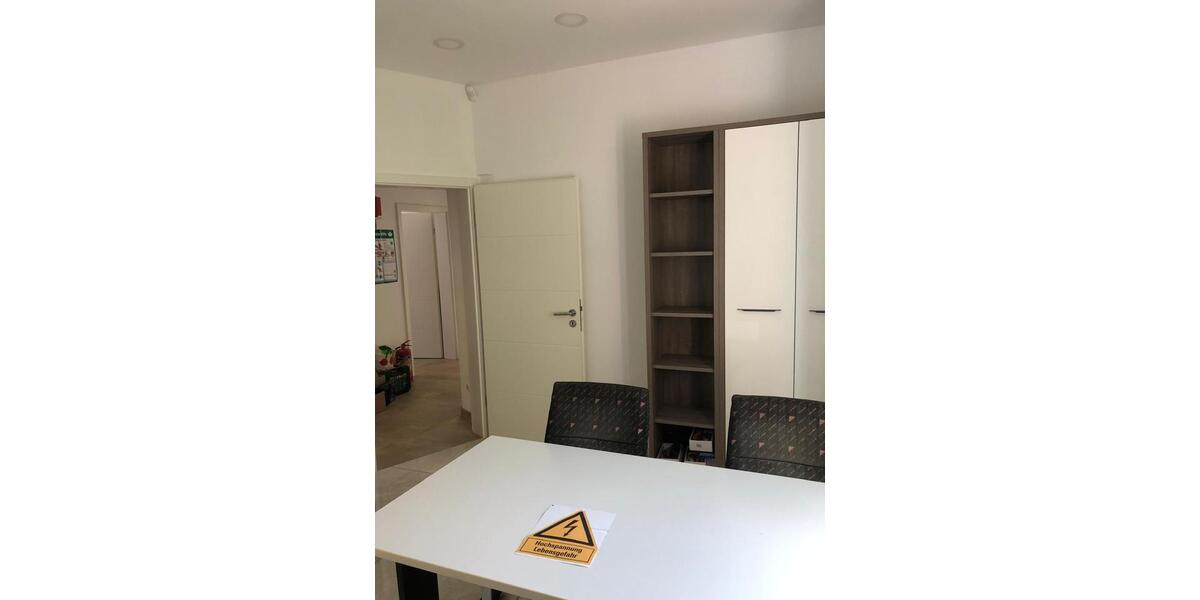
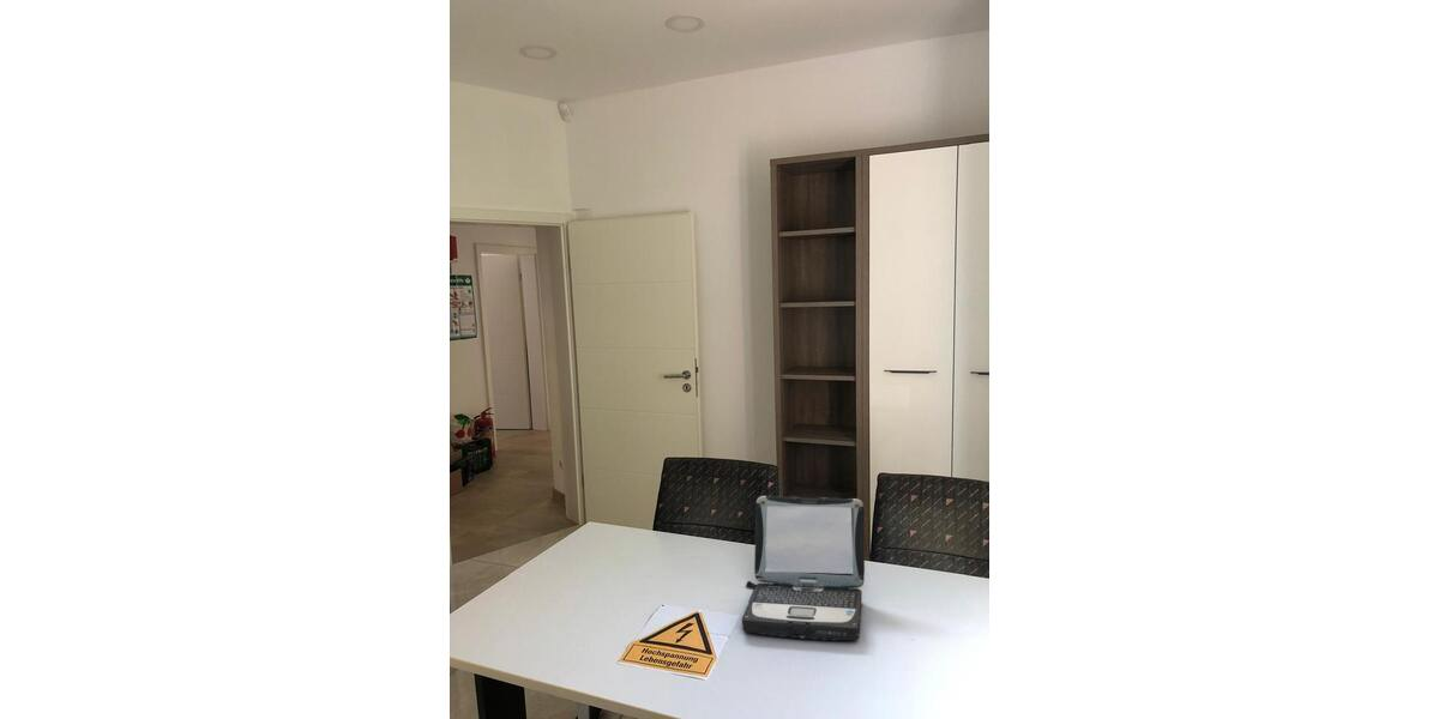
+ laptop [741,495,866,641]
